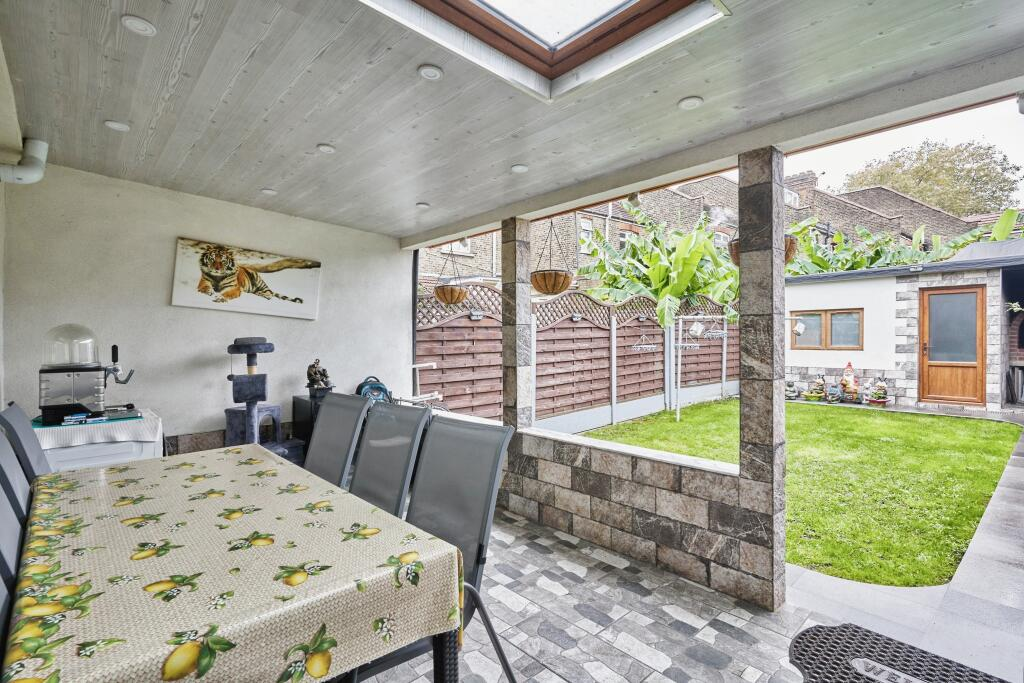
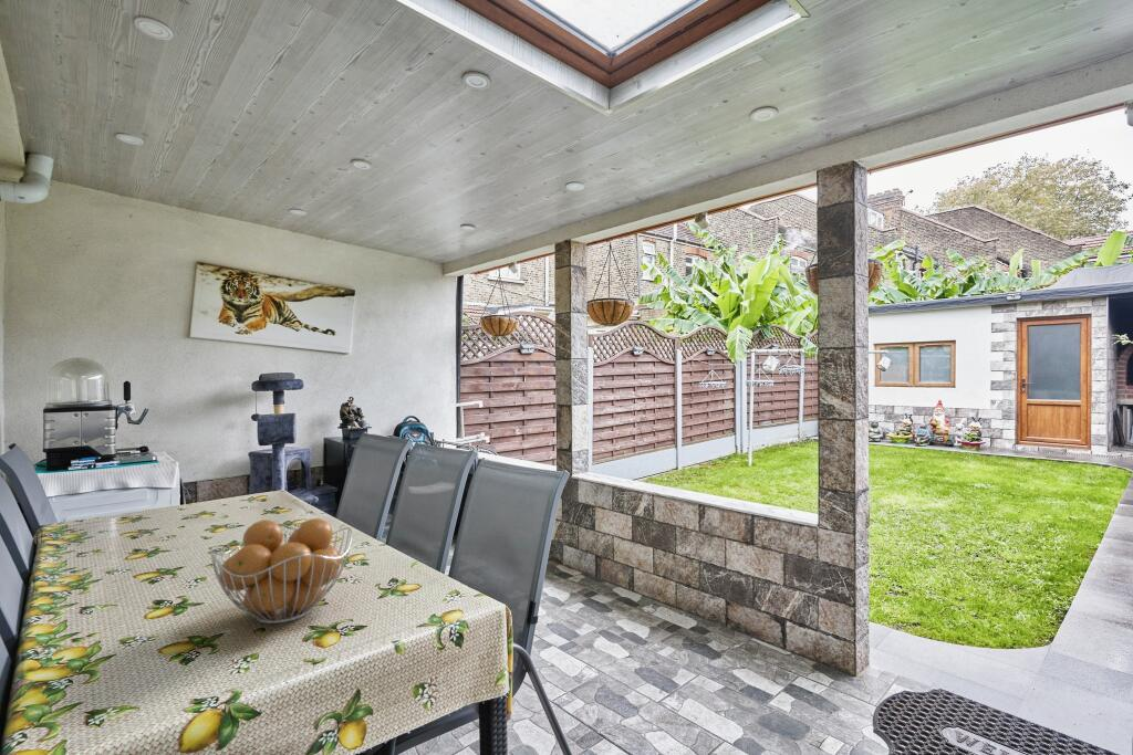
+ fruit basket [209,517,353,626]
